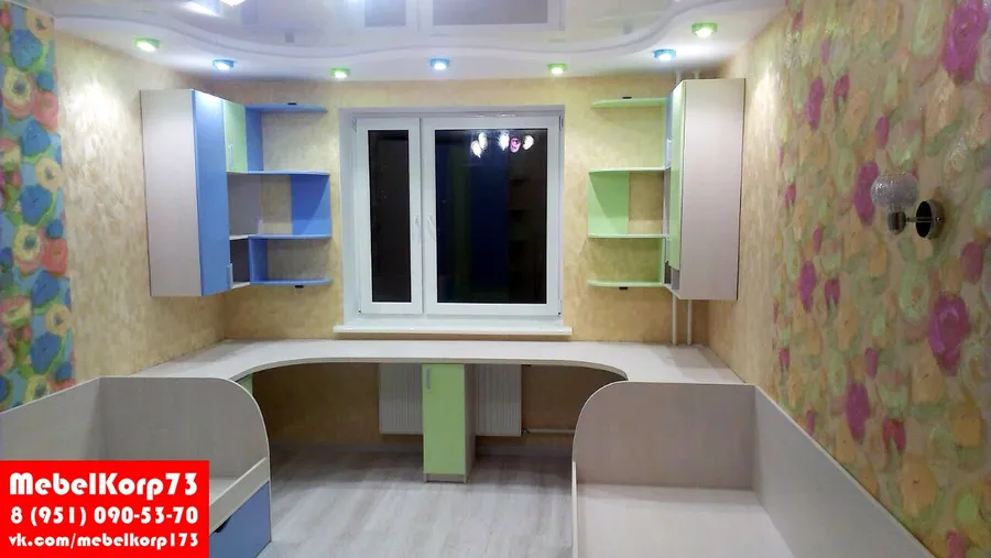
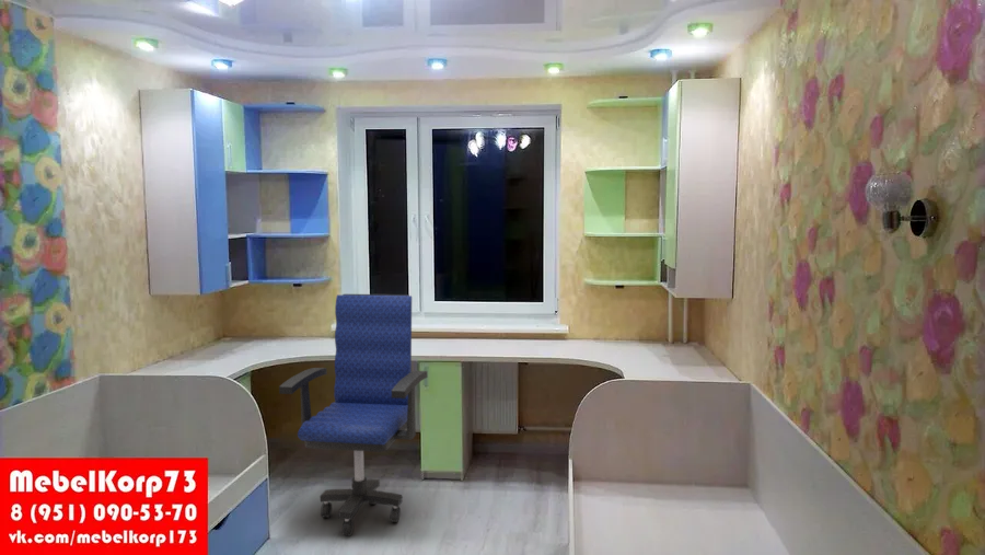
+ office chair [278,293,429,537]
